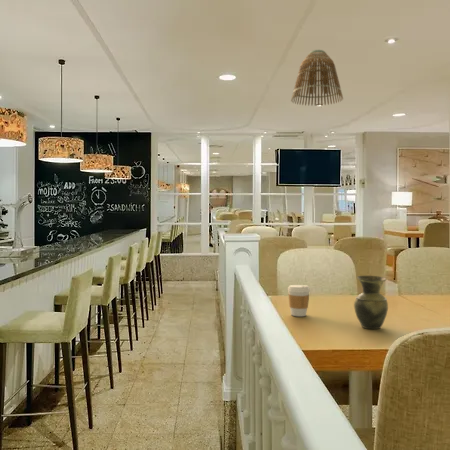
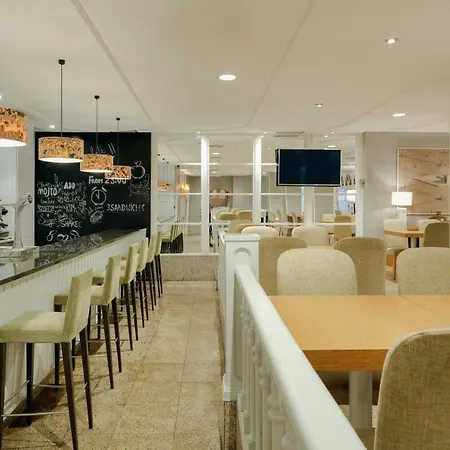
- vase [353,275,389,330]
- coffee cup [287,284,311,317]
- lamp shade [290,49,344,107]
